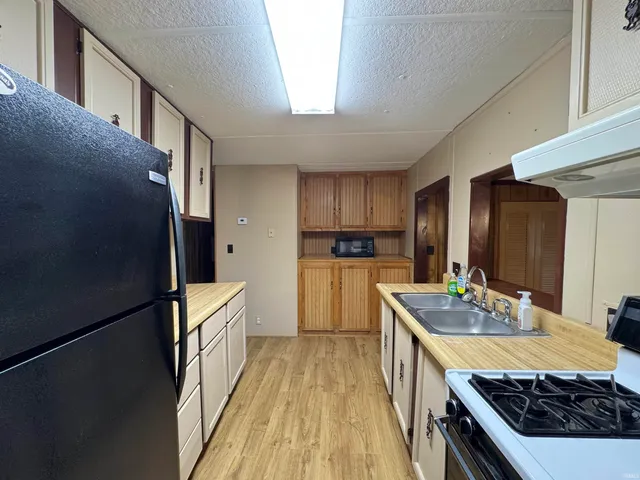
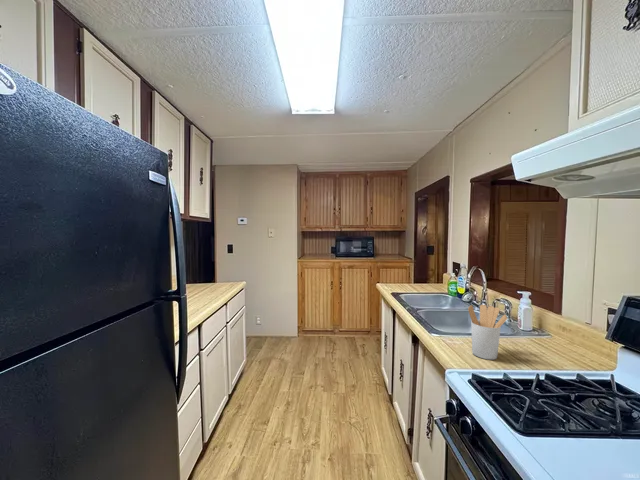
+ utensil holder [467,304,508,361]
